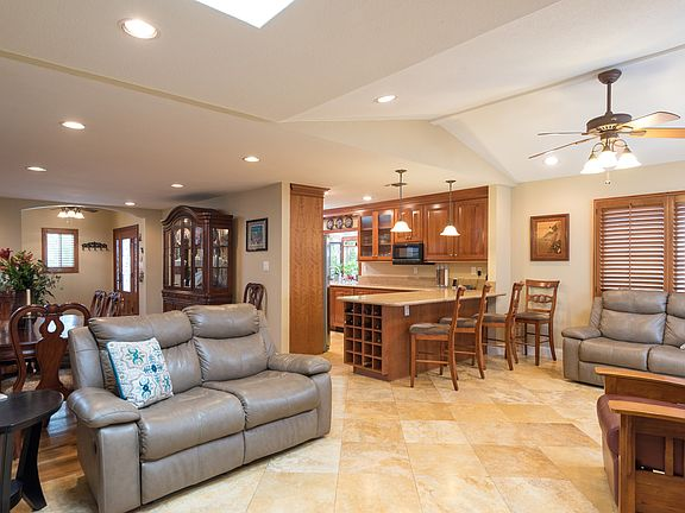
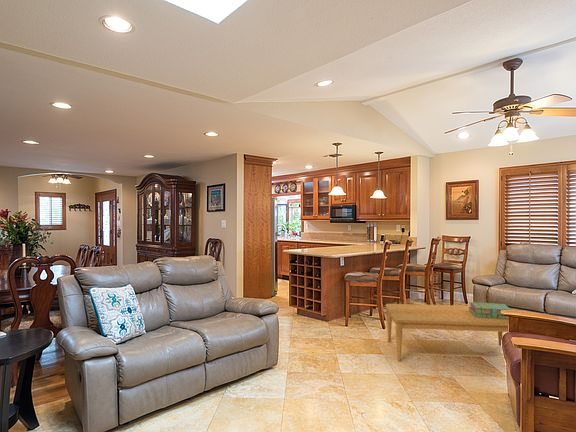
+ stack of books [469,301,512,319]
+ coffee table [385,303,509,363]
